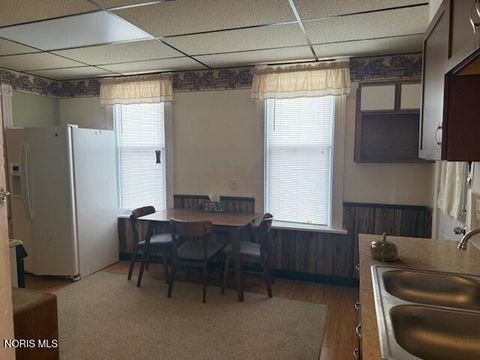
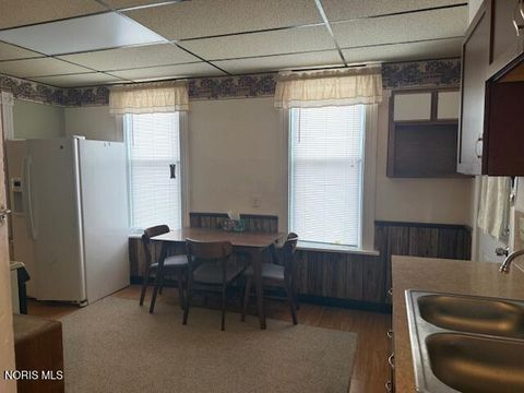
- teapot [368,232,400,262]
